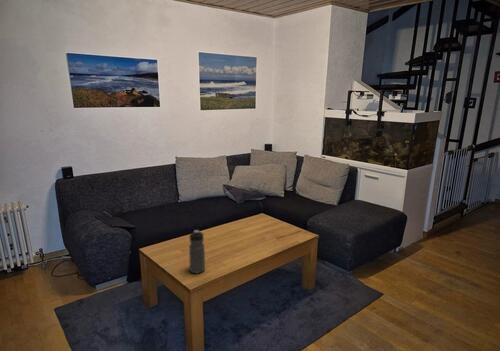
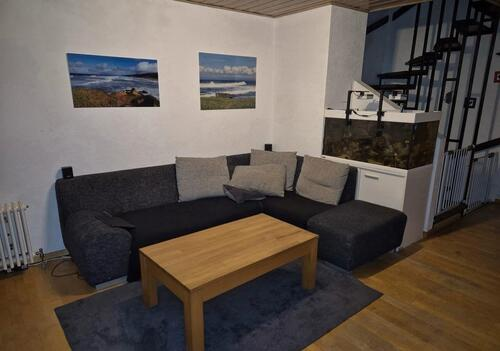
- water bottle [188,229,206,274]
